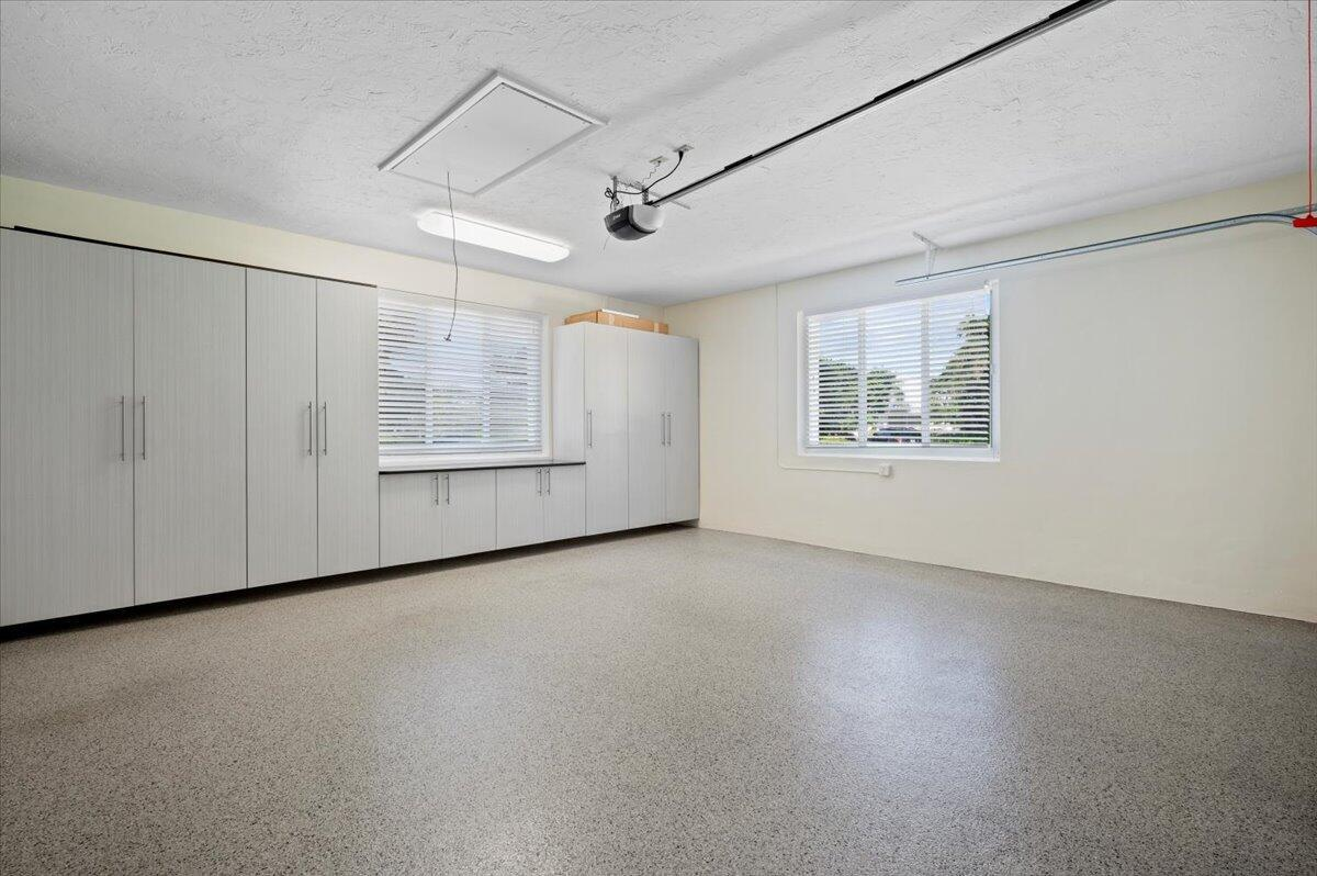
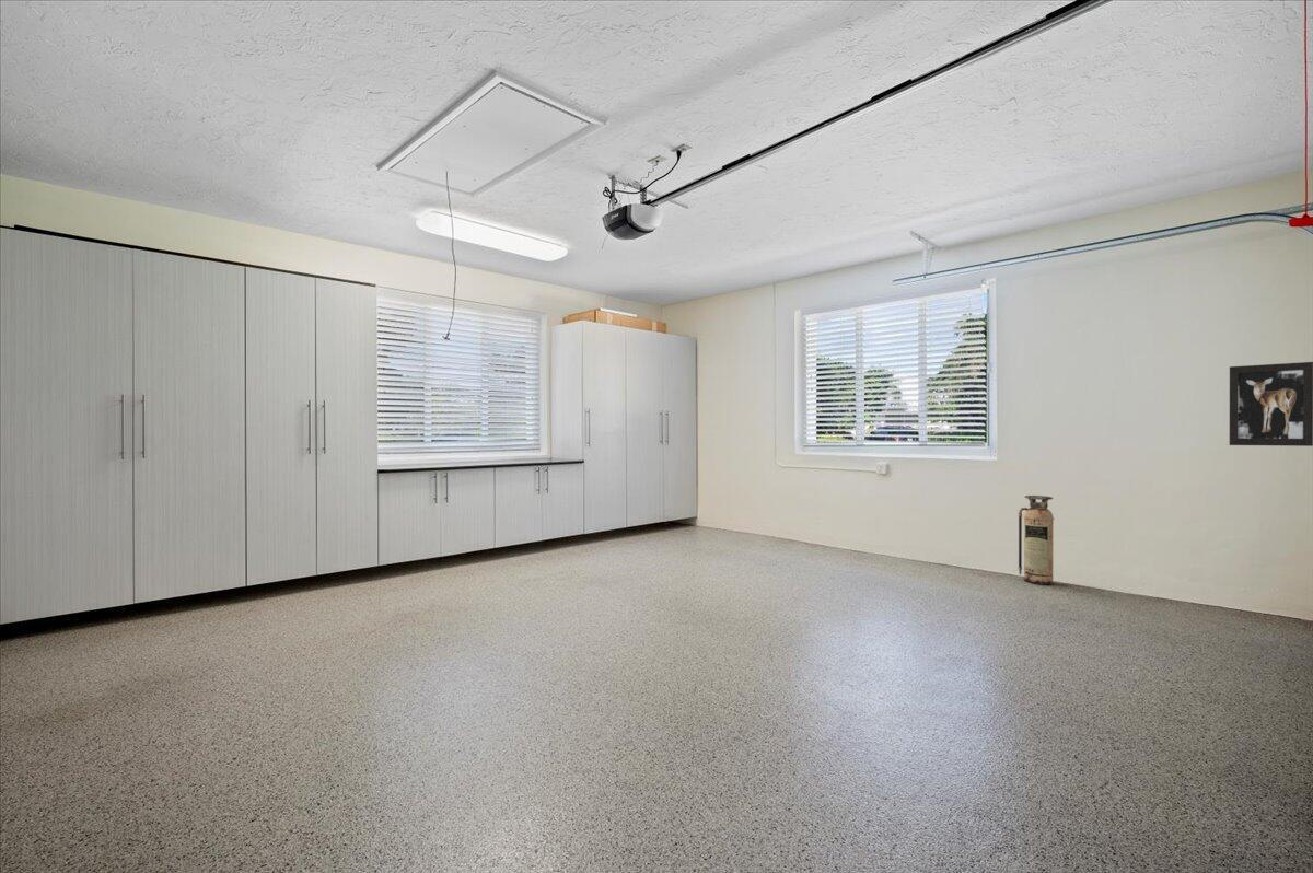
+ fire extinguisher [1018,494,1055,586]
+ wall art [1229,361,1313,447]
